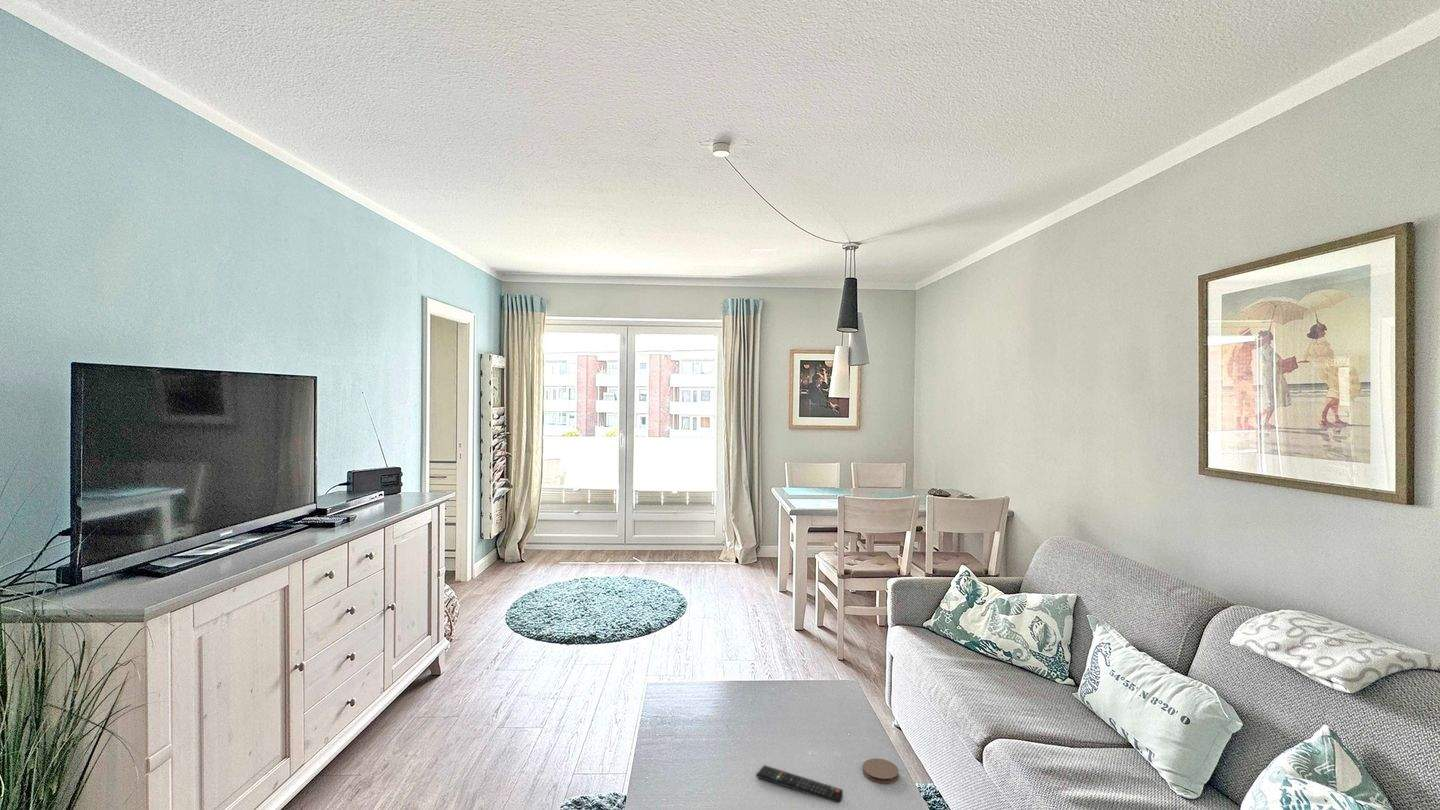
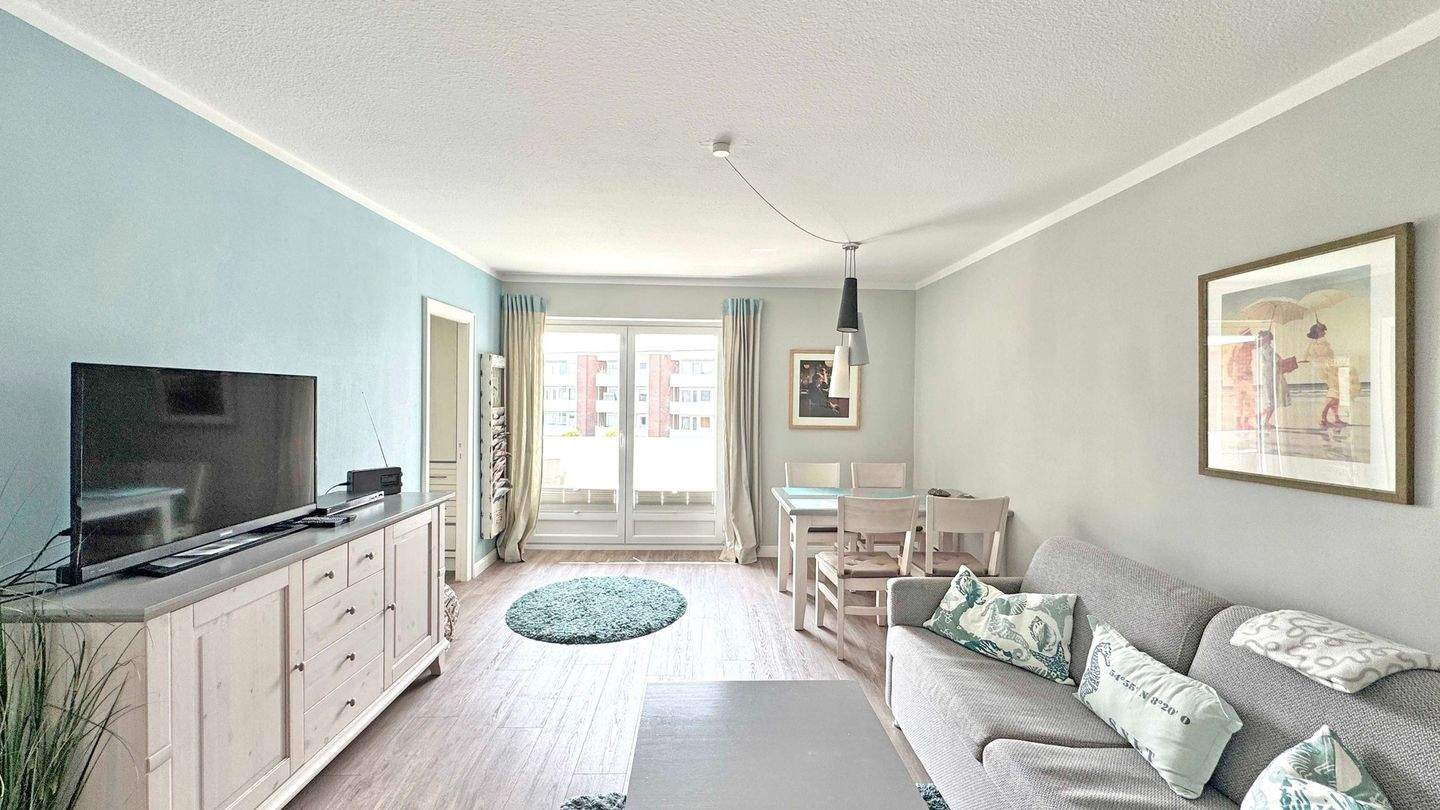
- coaster [862,758,900,784]
- remote control [755,764,844,804]
